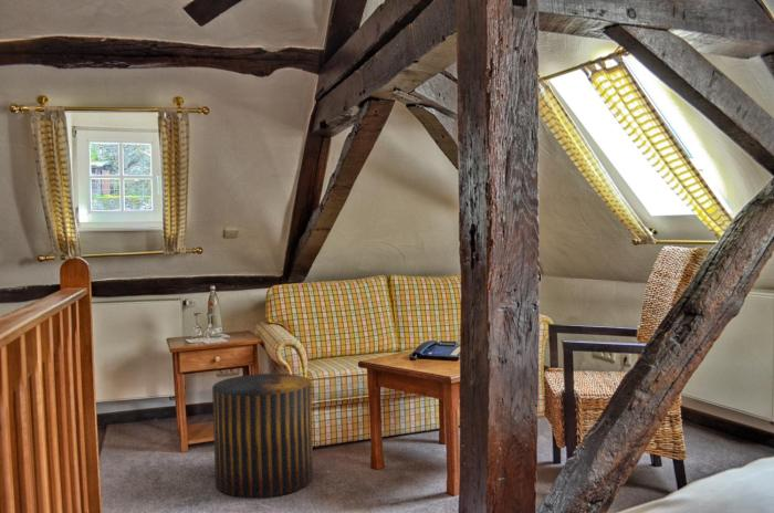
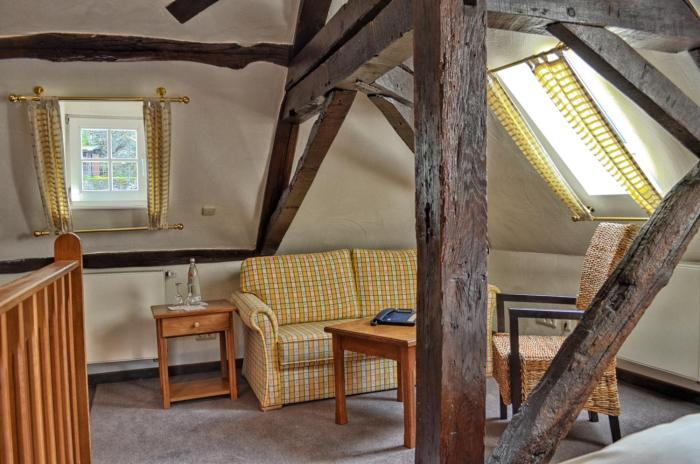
- stool [211,373,314,499]
